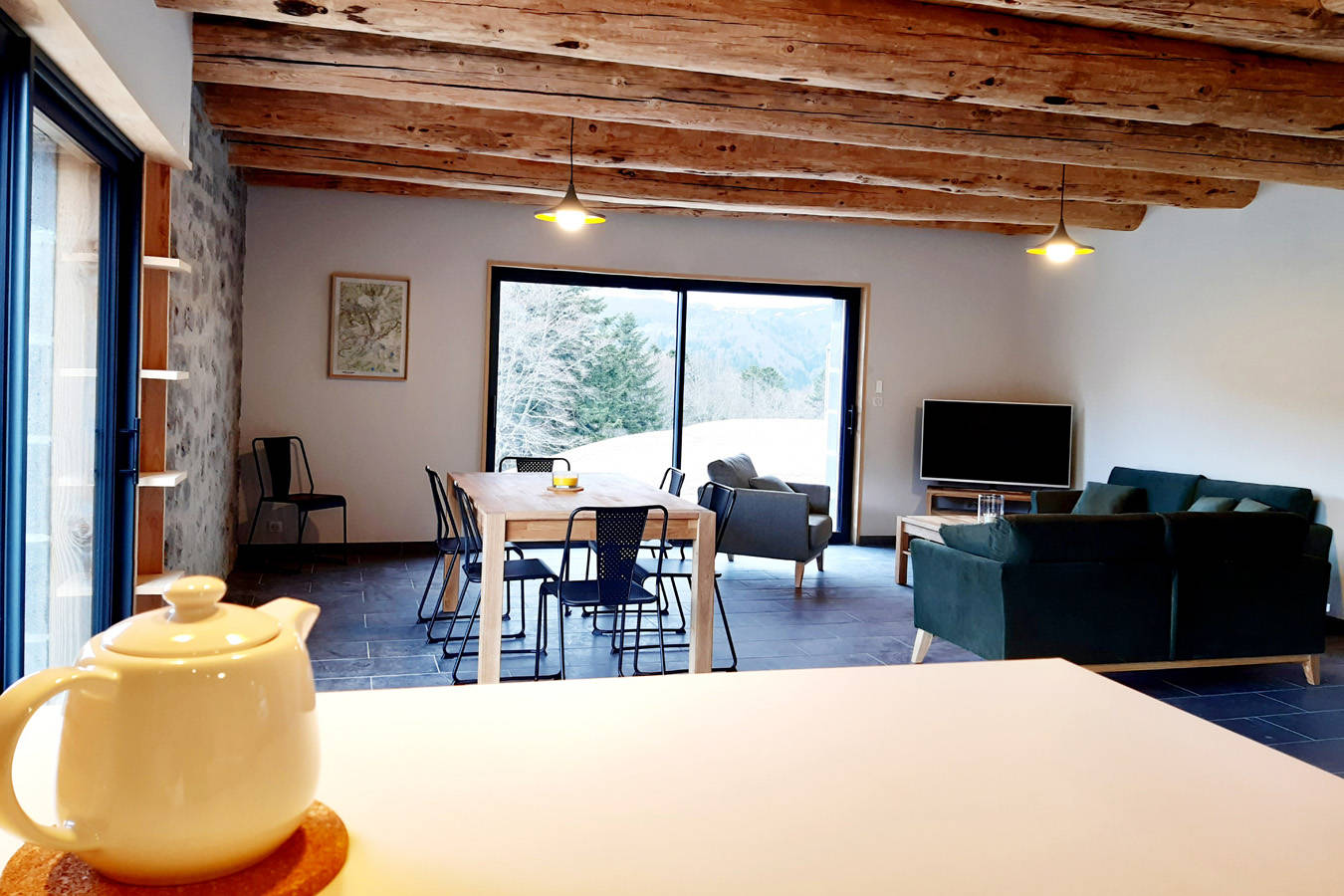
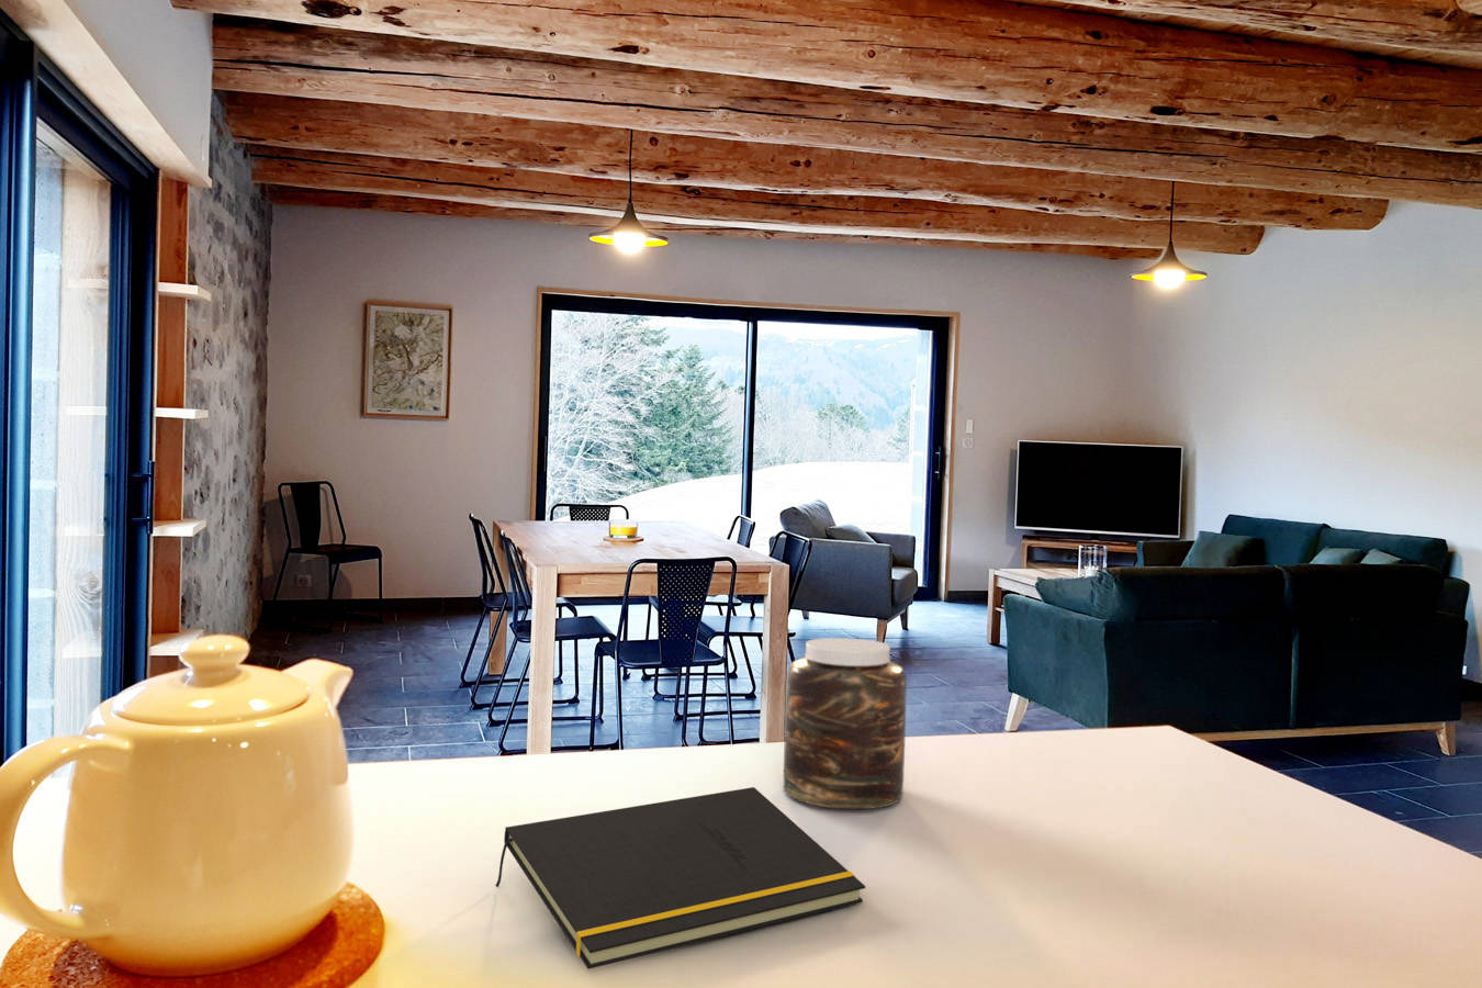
+ notepad [495,786,866,970]
+ jar [783,636,906,810]
